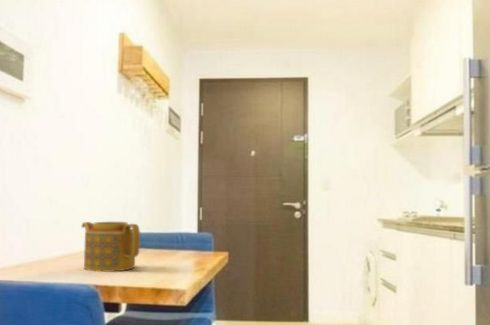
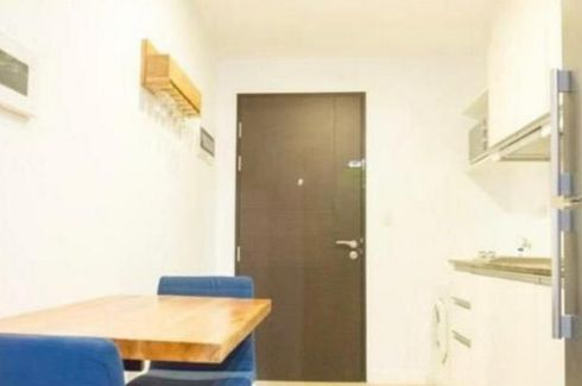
- teapot [81,221,141,273]
